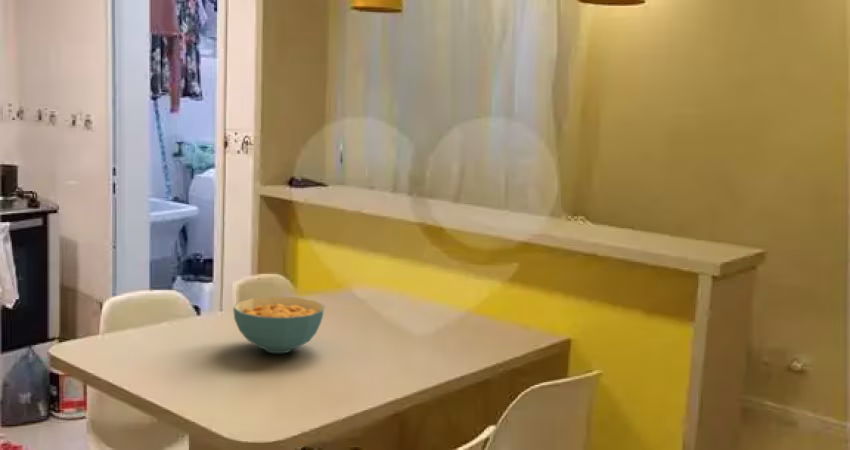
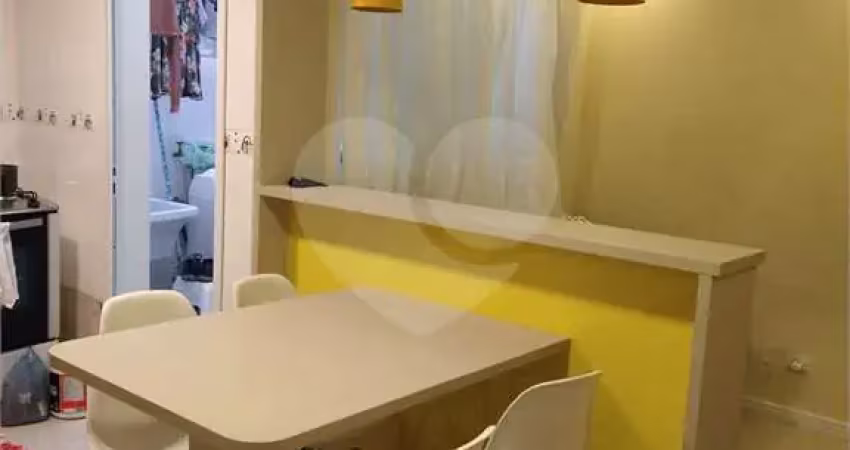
- cereal bowl [232,295,325,354]
